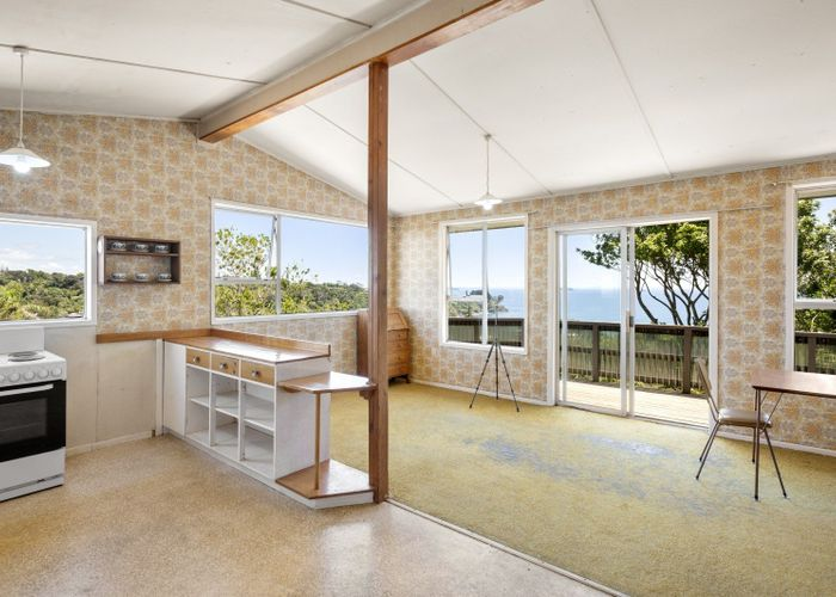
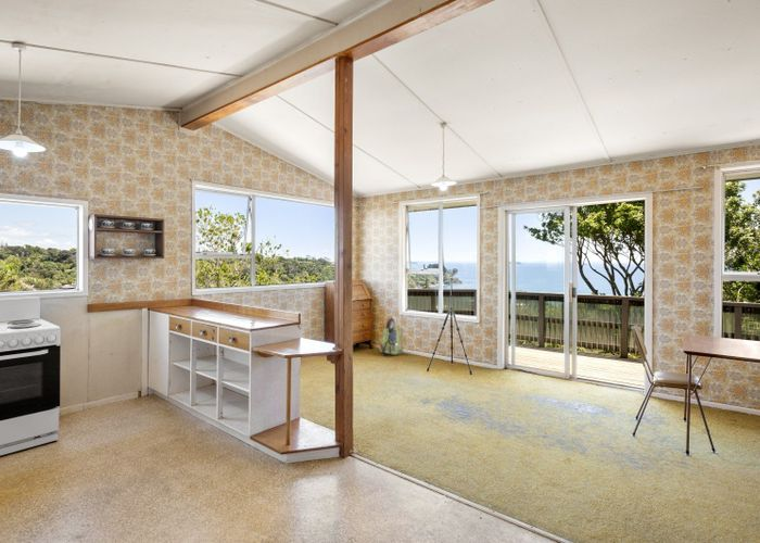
+ backpack [378,317,409,357]
